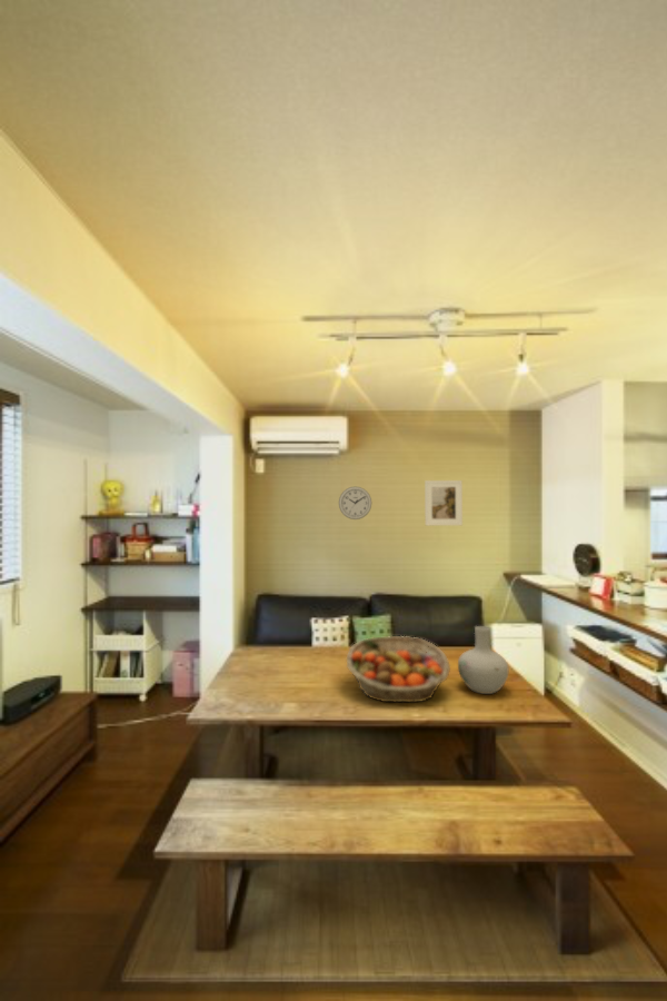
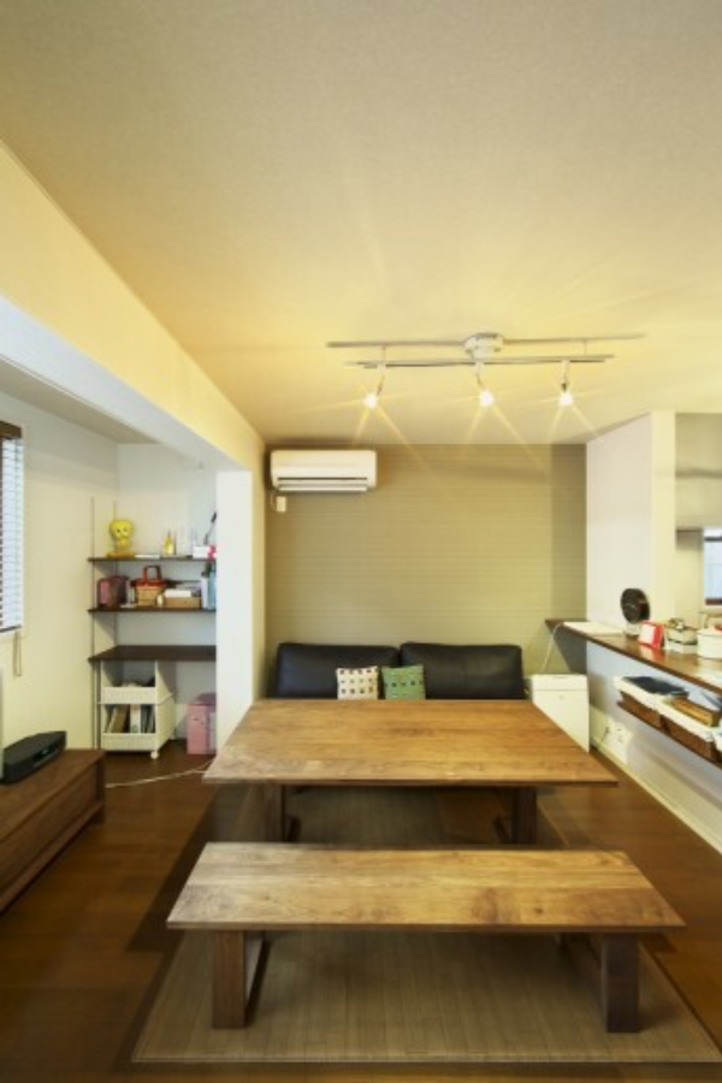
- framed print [424,479,464,526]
- wall clock [338,485,372,521]
- vase [457,625,509,695]
- fruit basket [346,635,451,703]
